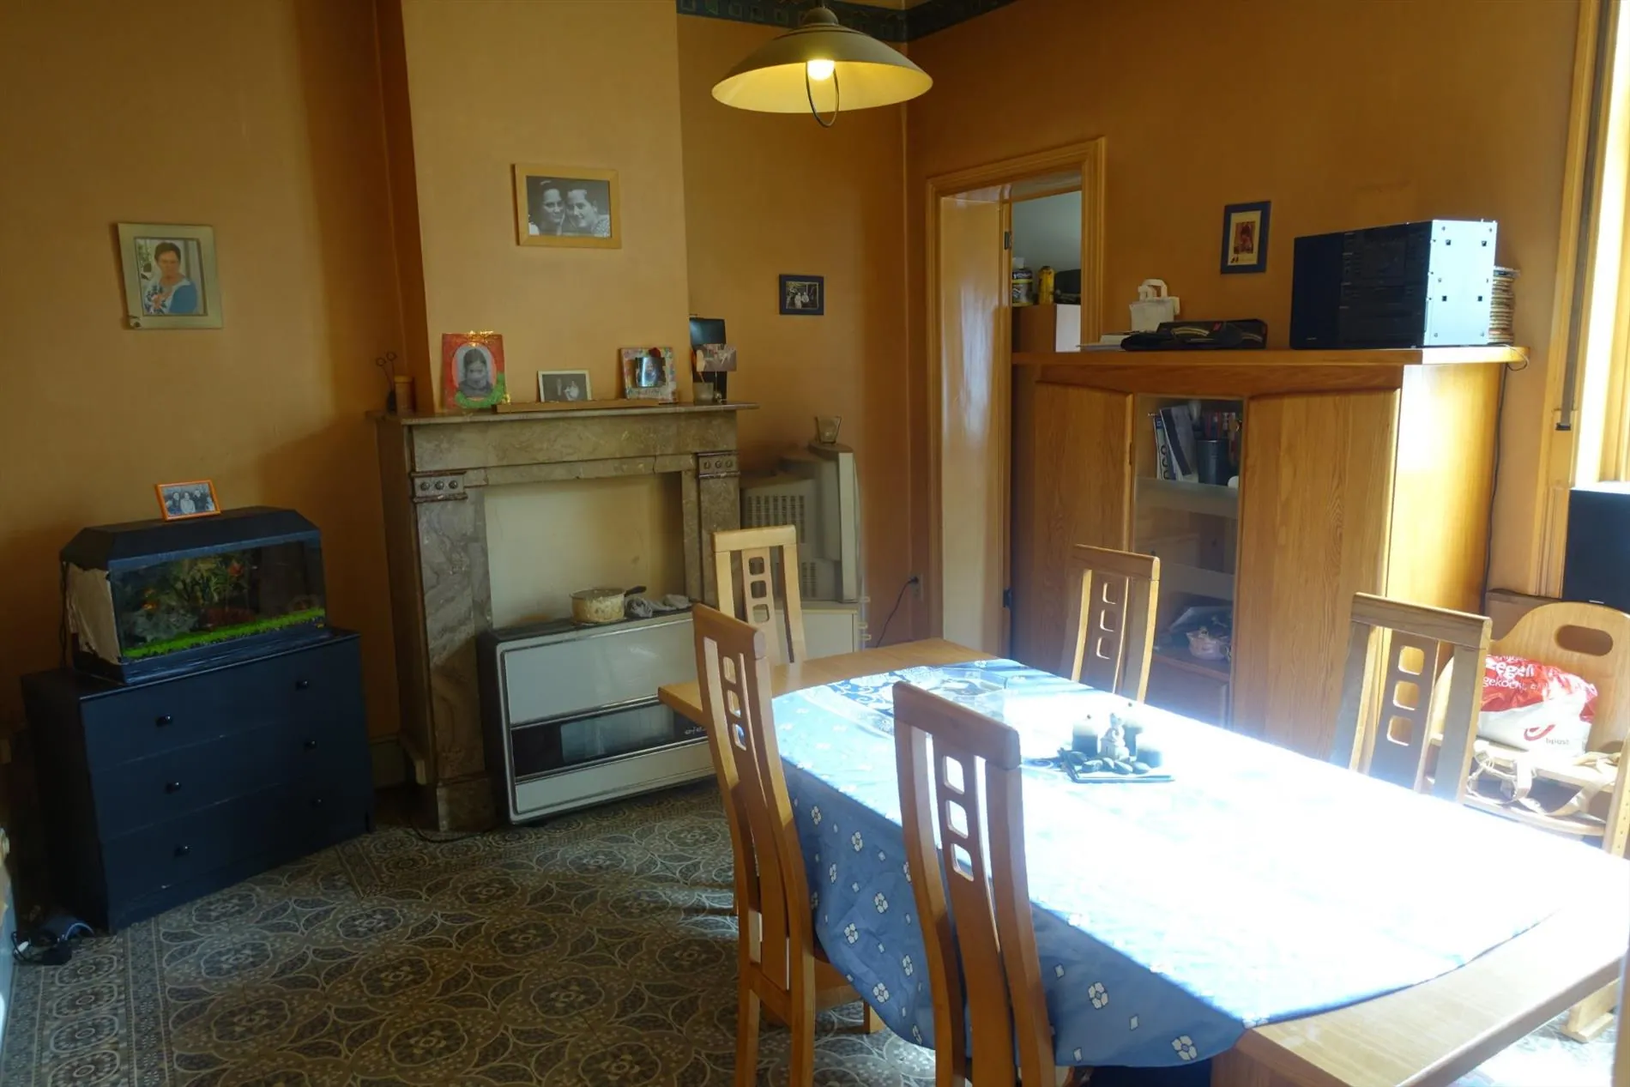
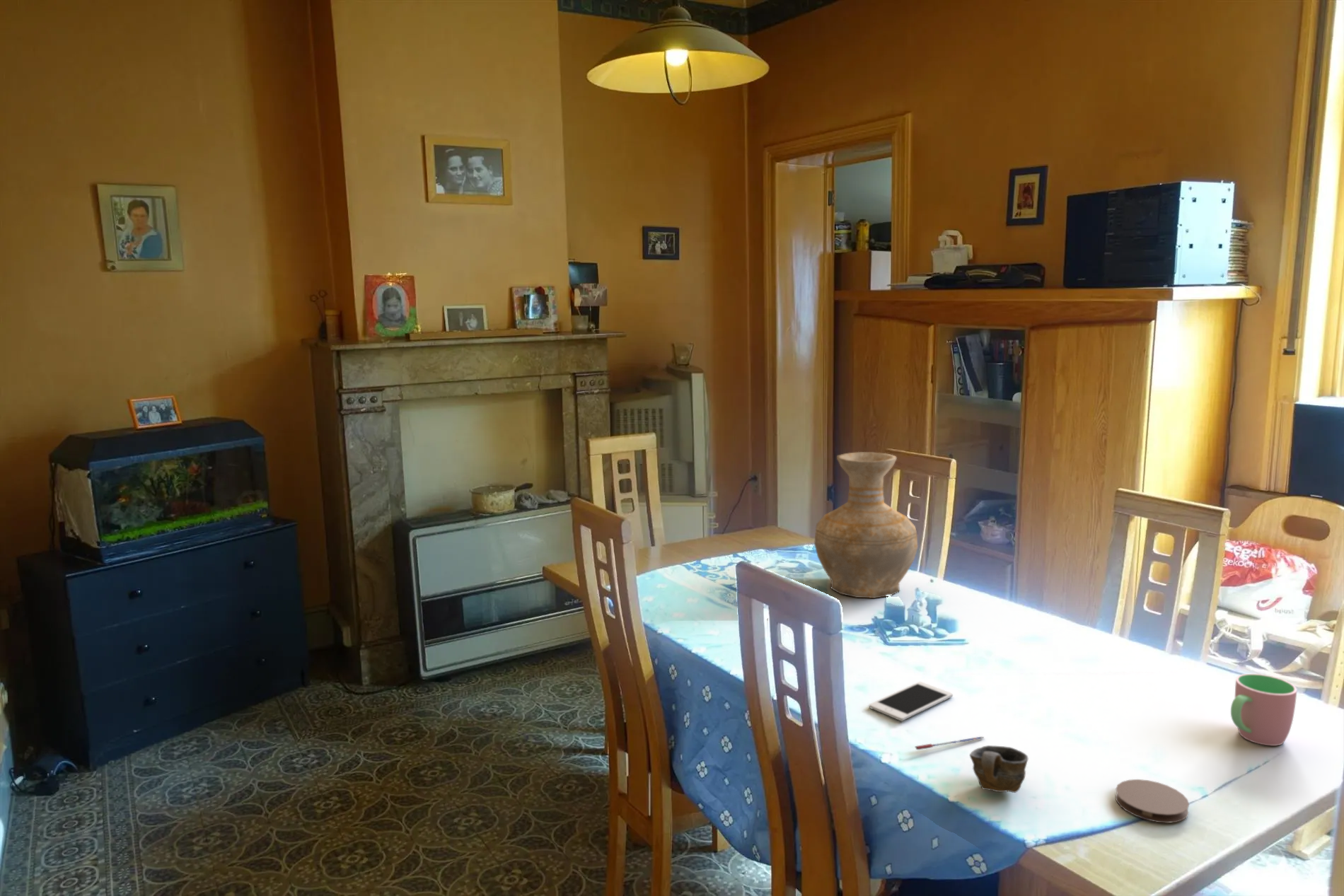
+ cup [969,745,1029,793]
+ pen [915,736,985,750]
+ cup [1230,673,1298,746]
+ vase [813,451,919,599]
+ coaster [1115,779,1190,824]
+ cell phone [869,681,954,721]
